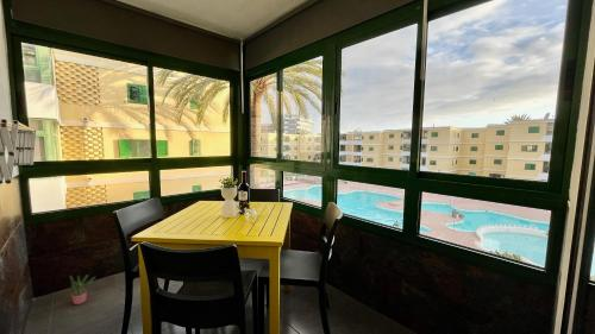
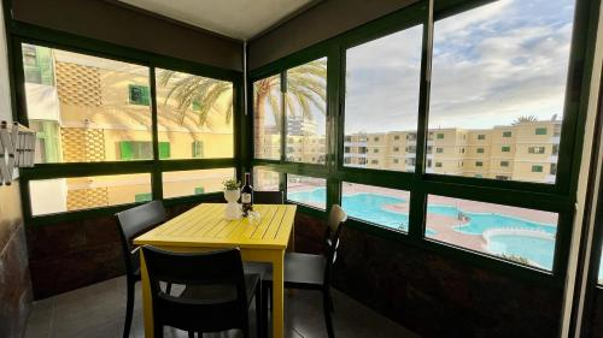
- potted plant [68,275,96,305]
